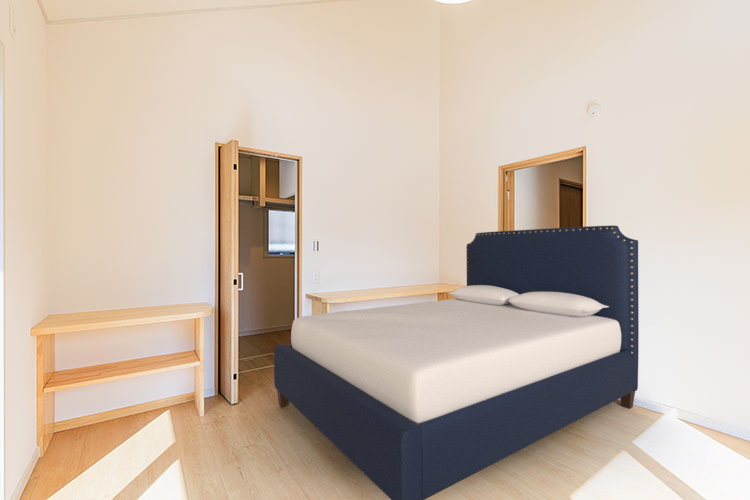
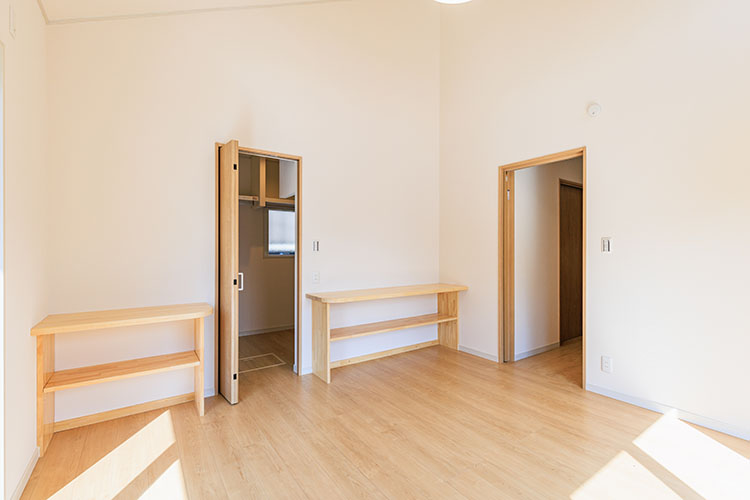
- bed [273,225,640,500]
